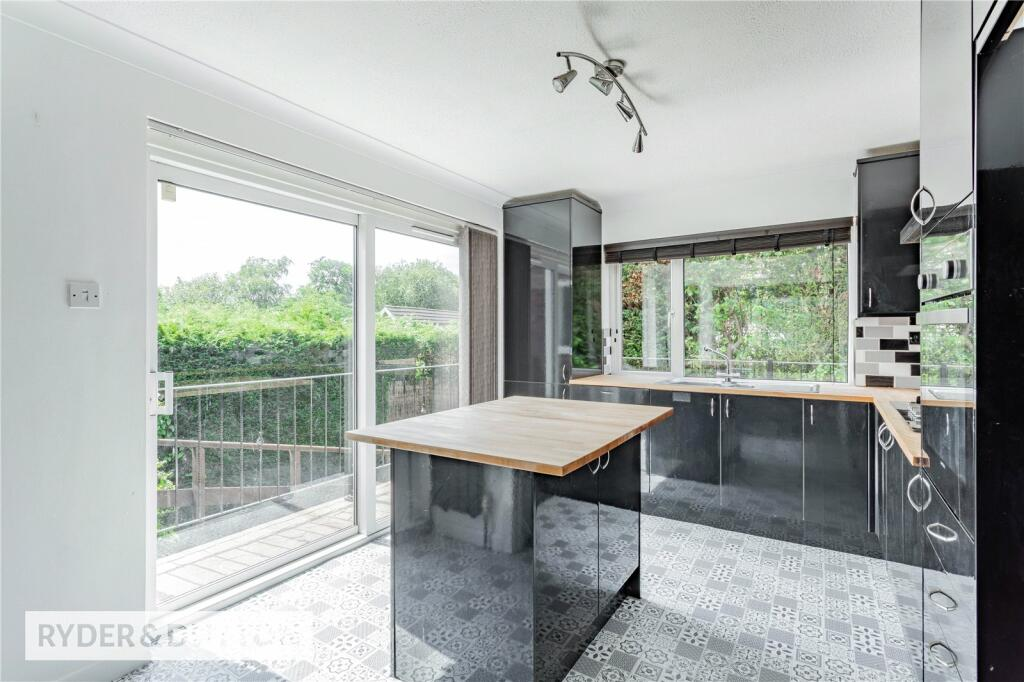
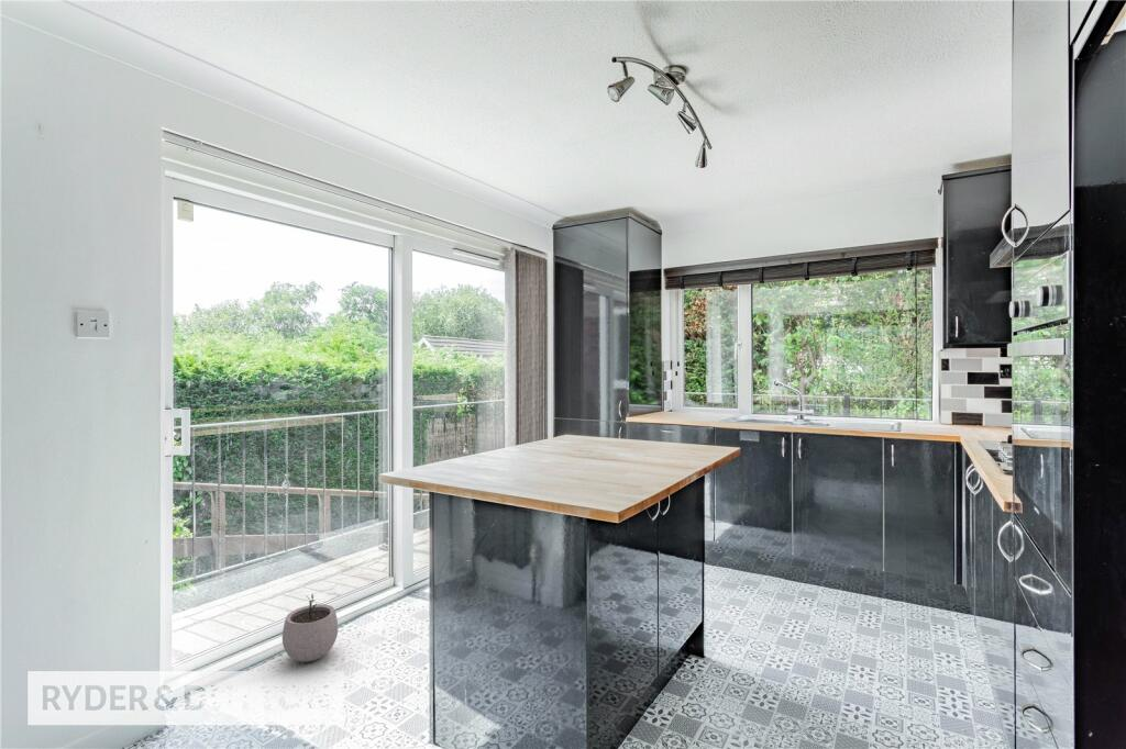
+ plant pot [282,593,339,663]
